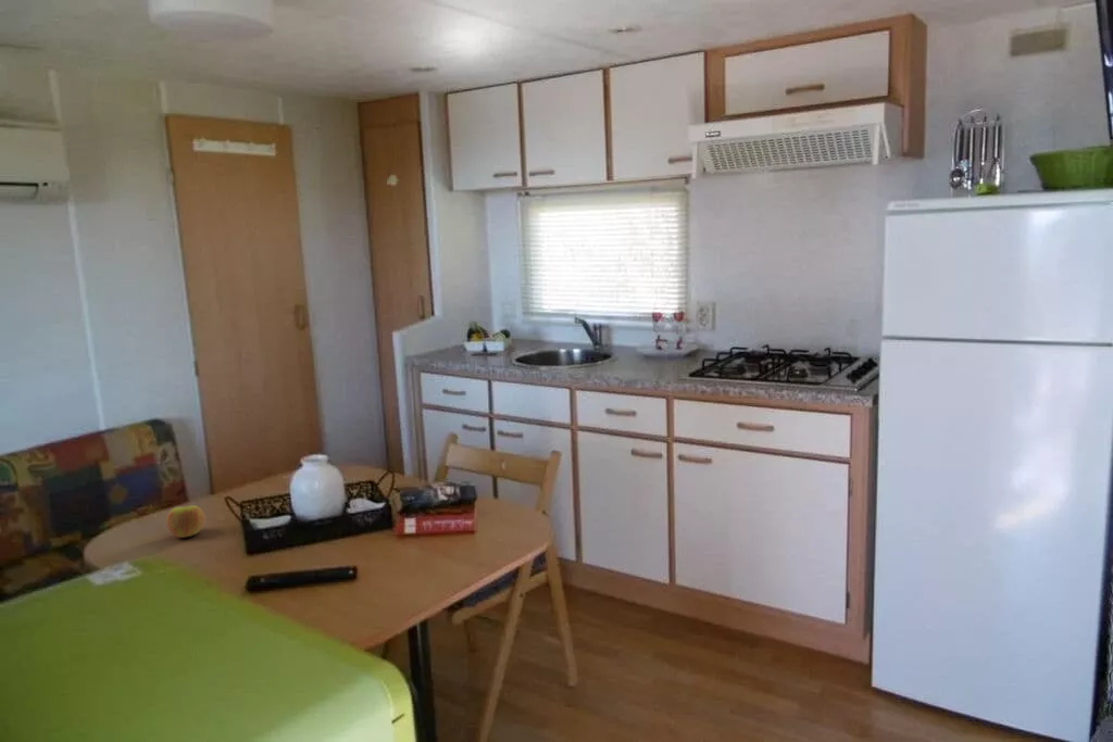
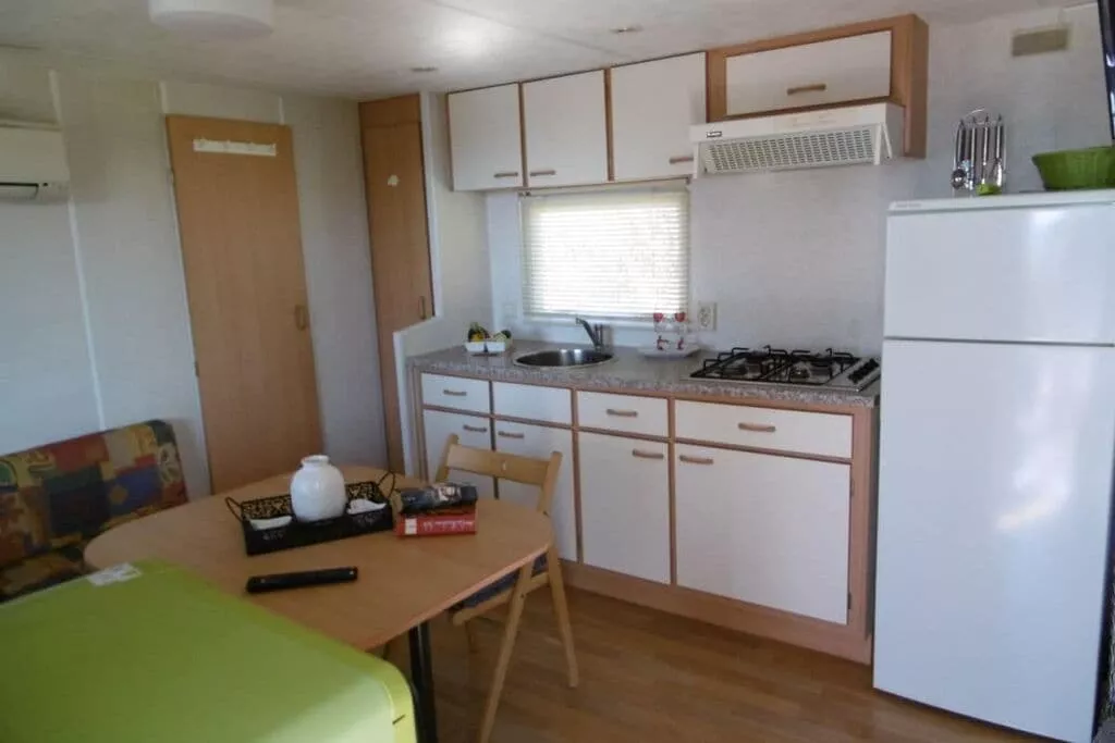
- apple [165,504,205,539]
